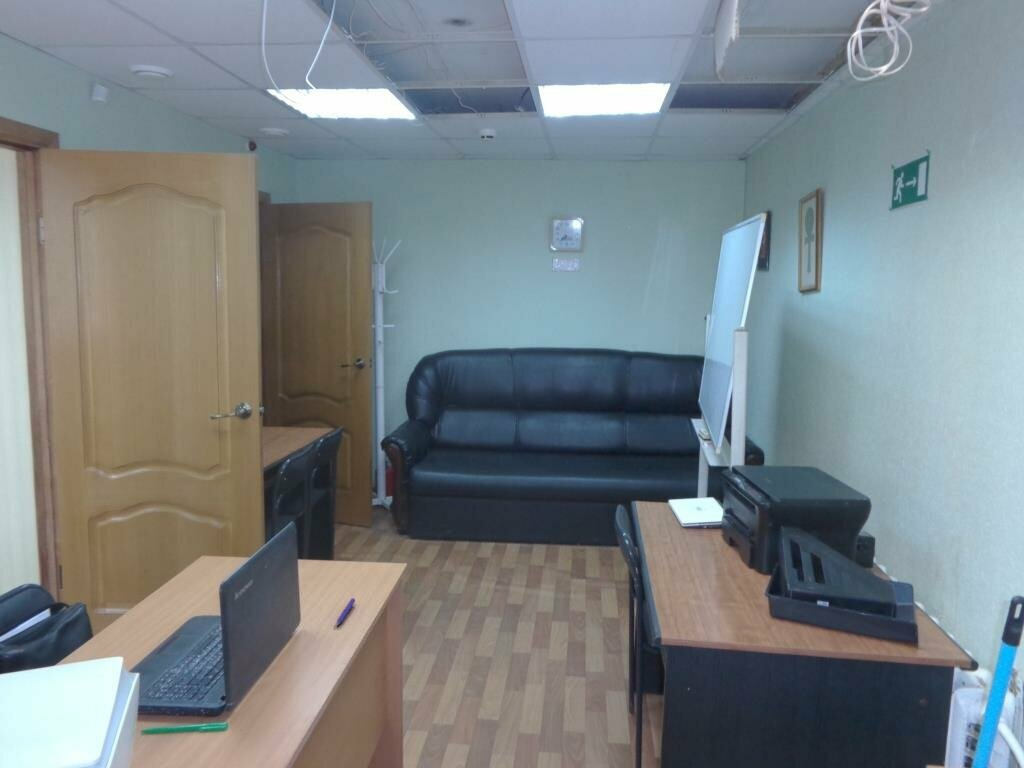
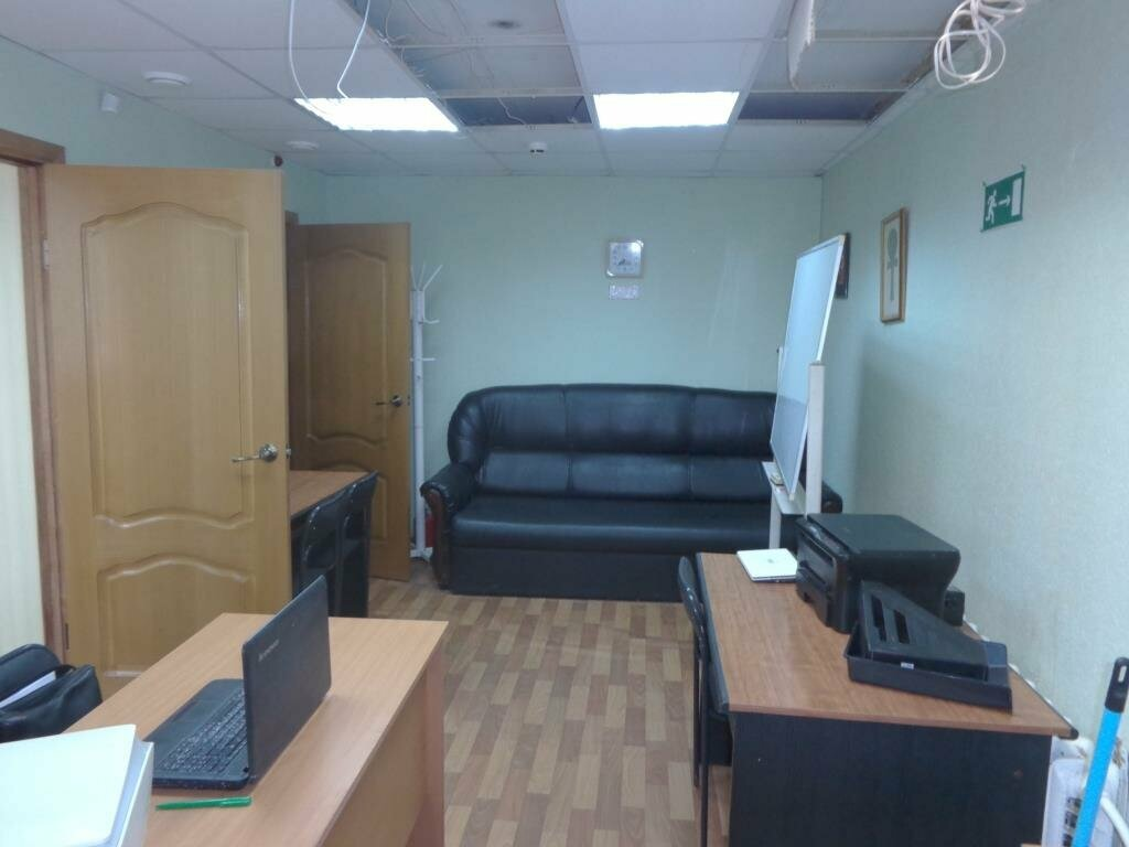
- pen [336,597,356,626]
